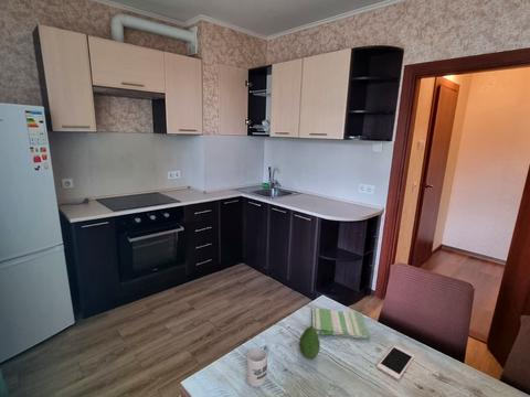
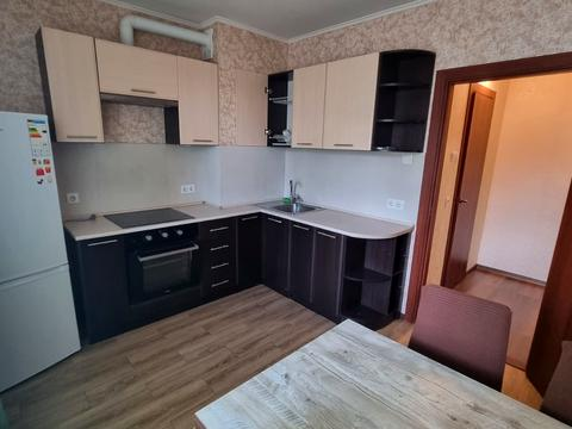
- dish towel [310,307,371,340]
- fruit [298,325,321,361]
- cell phone [375,344,415,380]
- cup [245,347,268,388]
